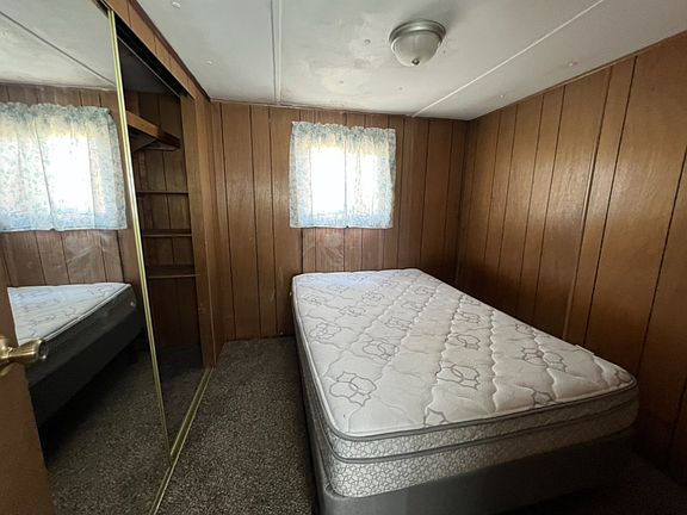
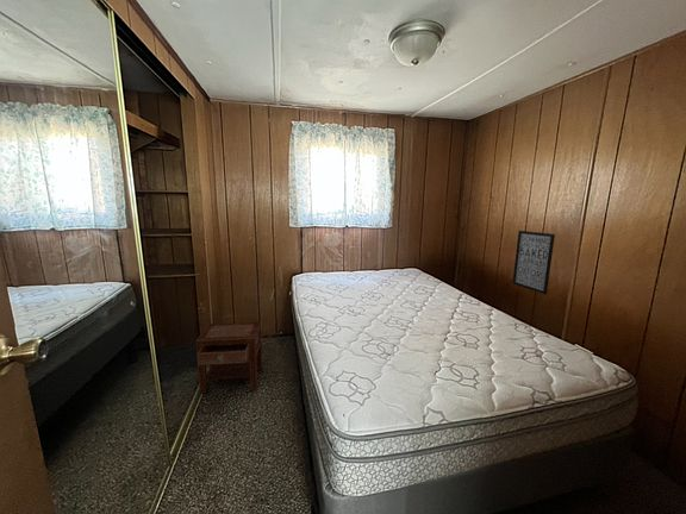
+ wall art [512,230,556,295]
+ nightstand [195,321,263,395]
